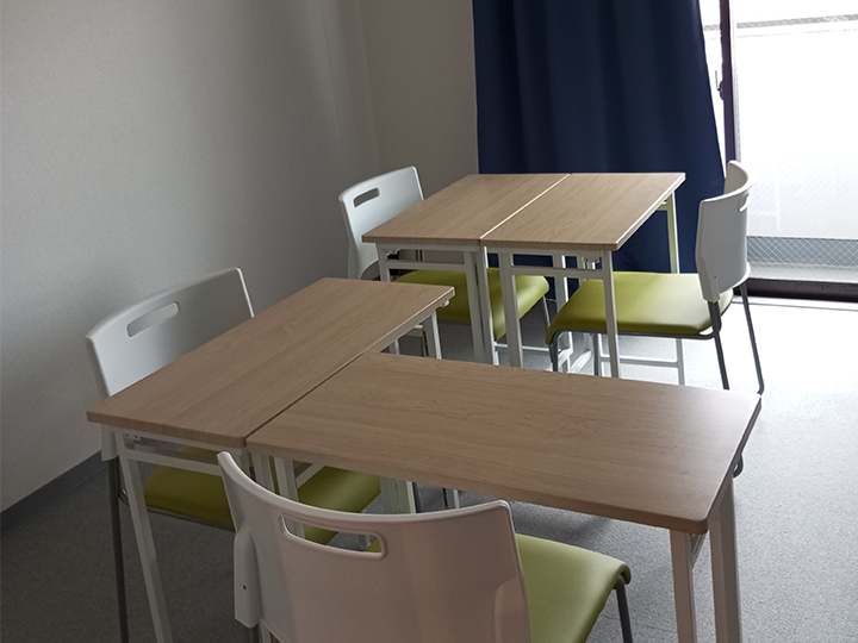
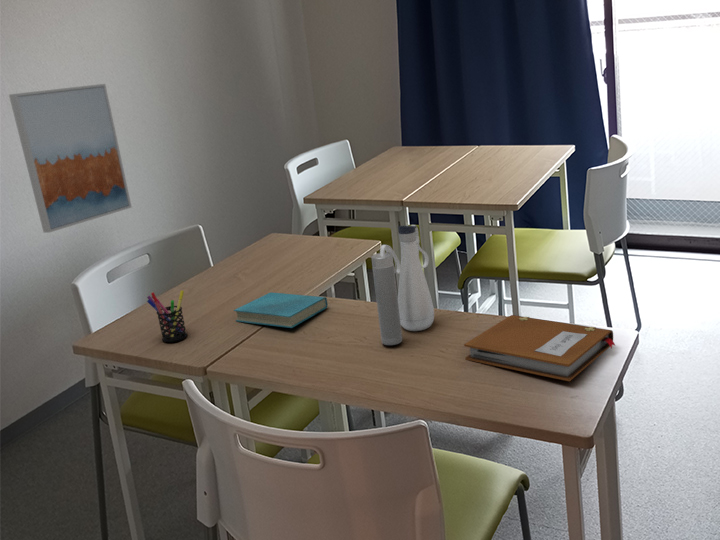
+ notebook [463,314,616,382]
+ water bottle [370,224,435,346]
+ pen holder [146,290,188,343]
+ wall art [8,83,133,234]
+ book [233,291,329,329]
